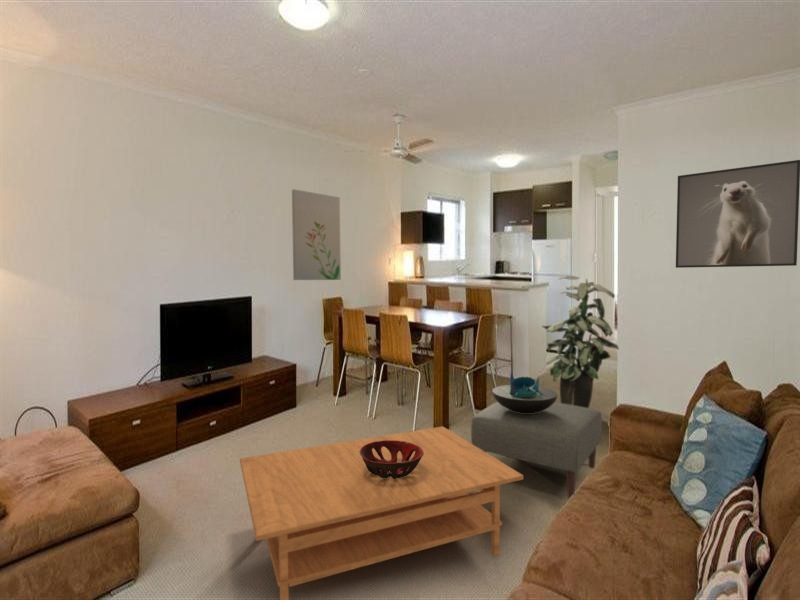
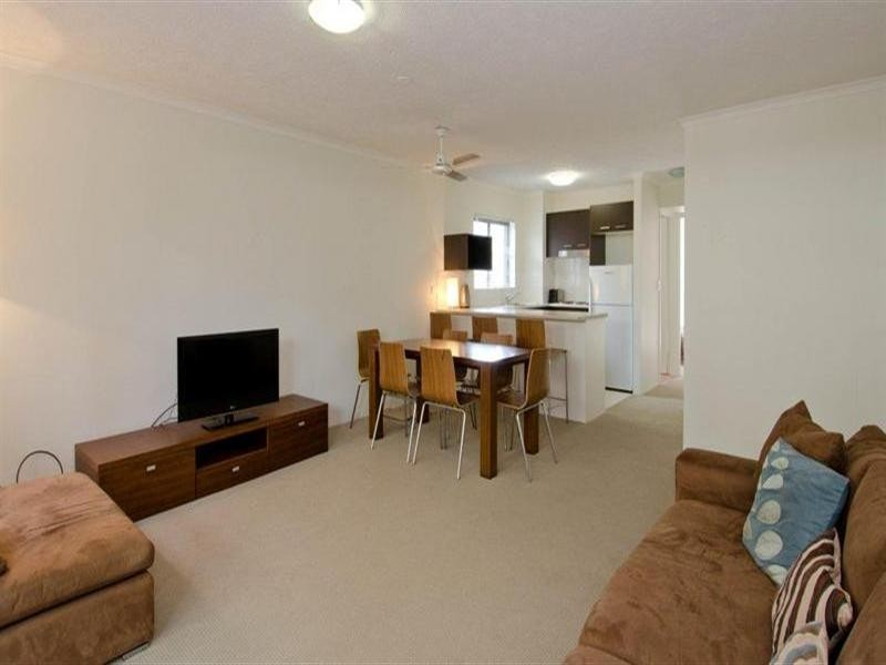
- decorative bowl [491,370,558,413]
- wall art [291,188,342,281]
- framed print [675,159,800,269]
- ottoman [470,401,603,500]
- coffee table [239,425,524,600]
- indoor plant [541,275,620,408]
- decorative bowl [360,440,424,479]
